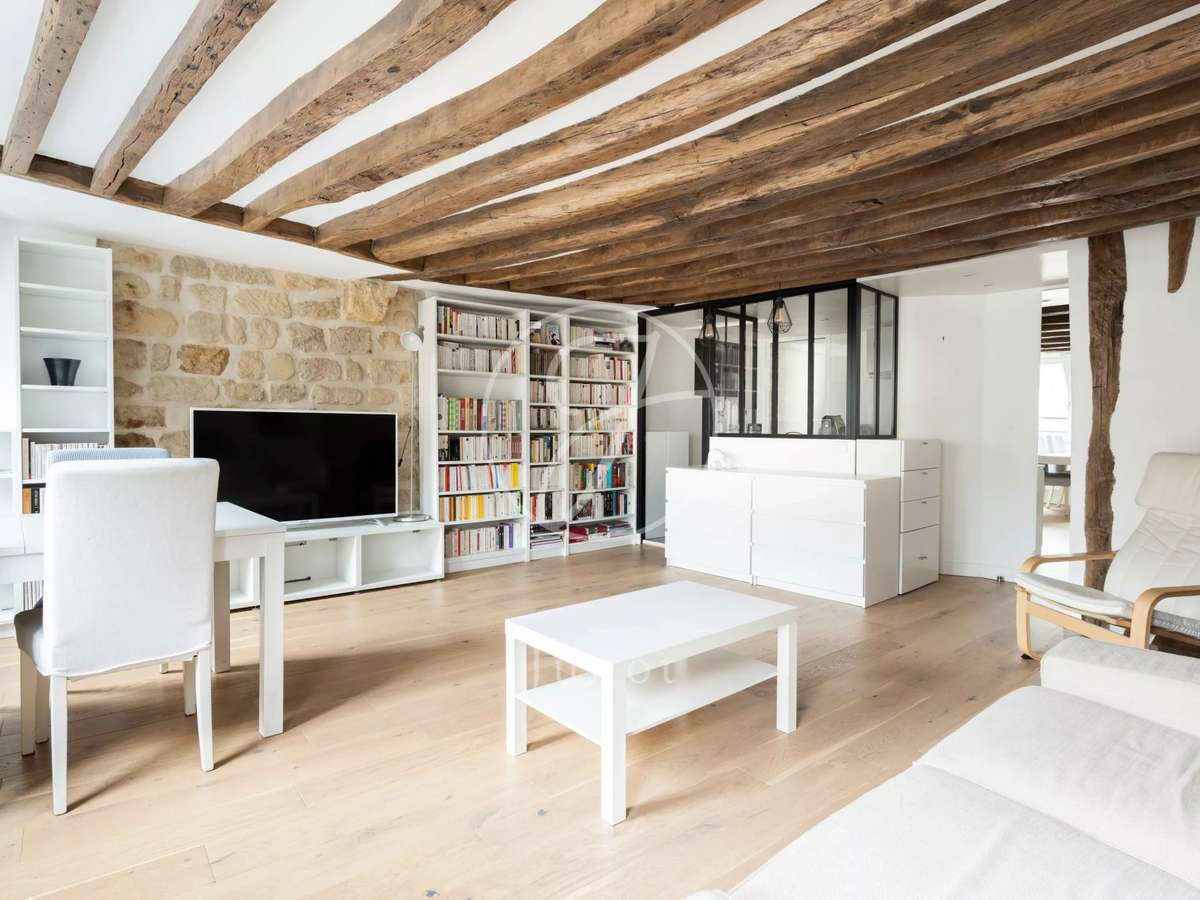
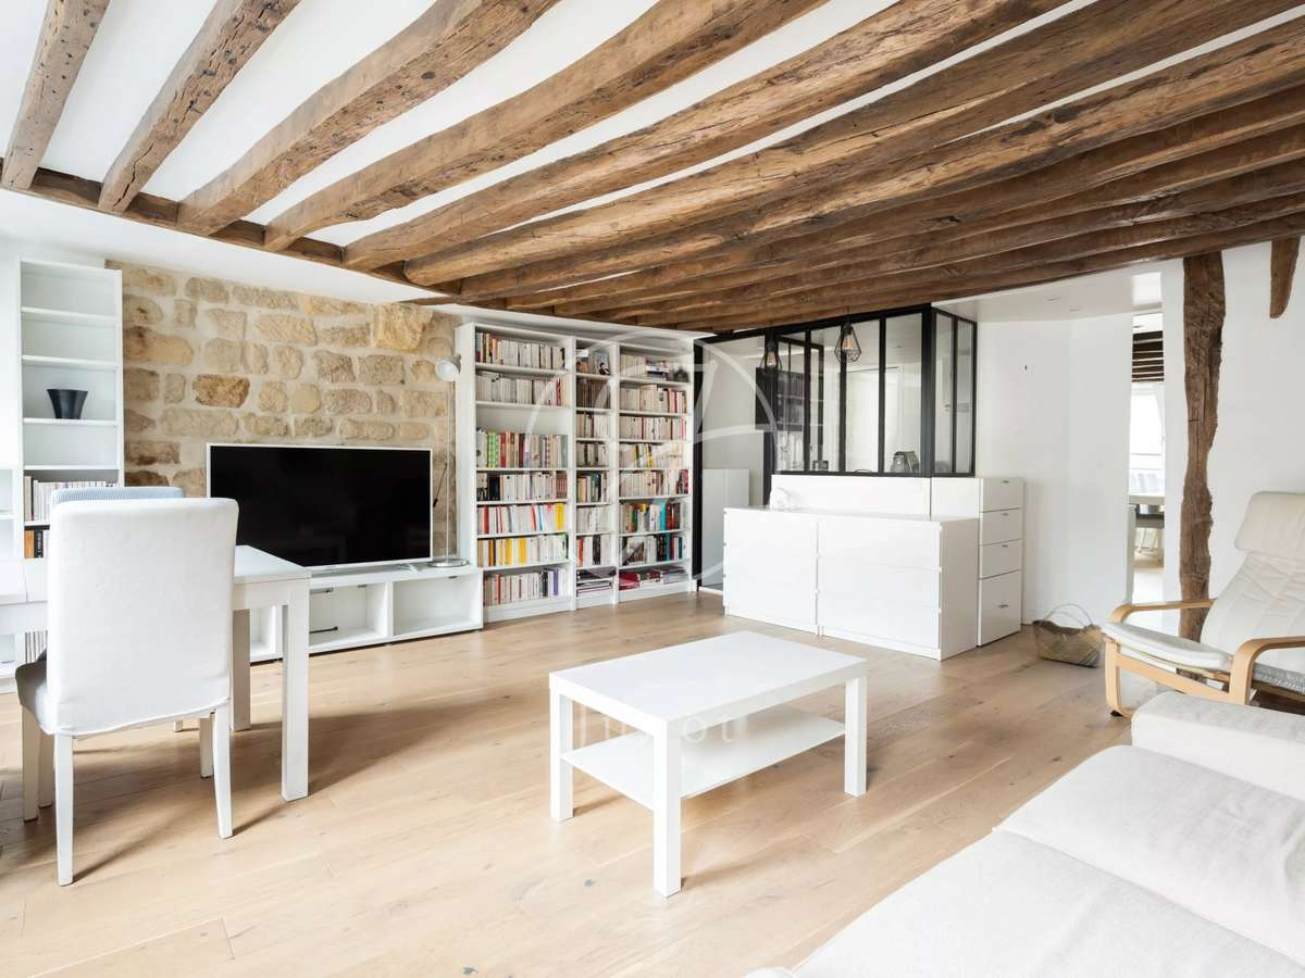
+ basket [1031,603,1103,668]
